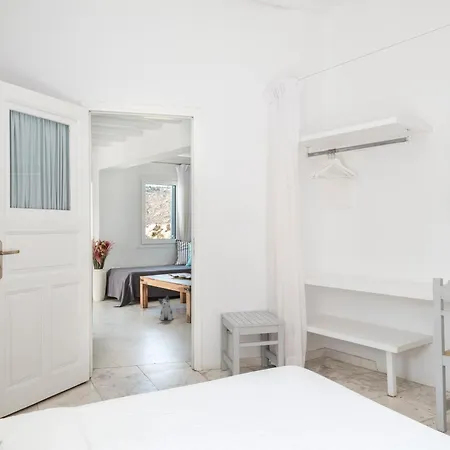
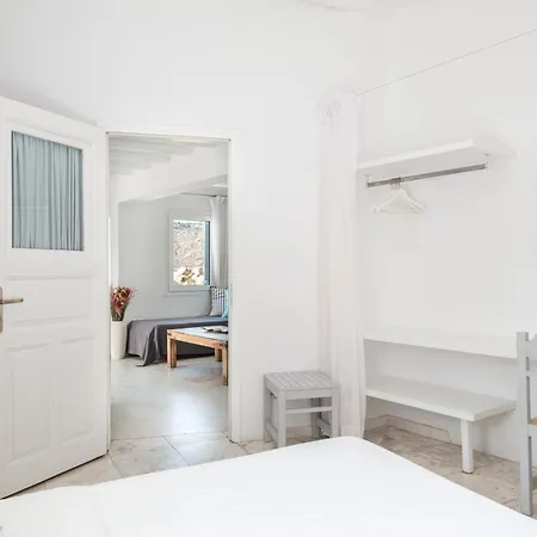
- plush toy [158,295,175,321]
